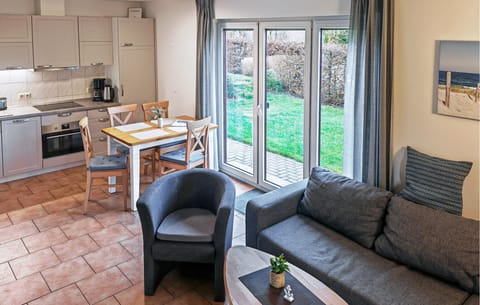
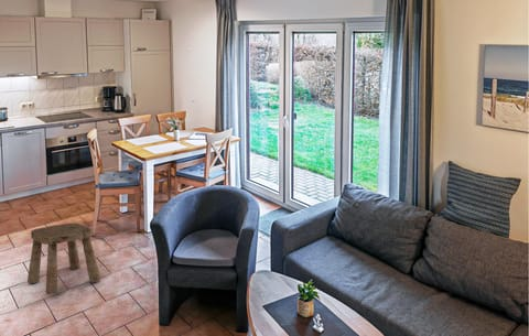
+ stool [26,223,101,295]
